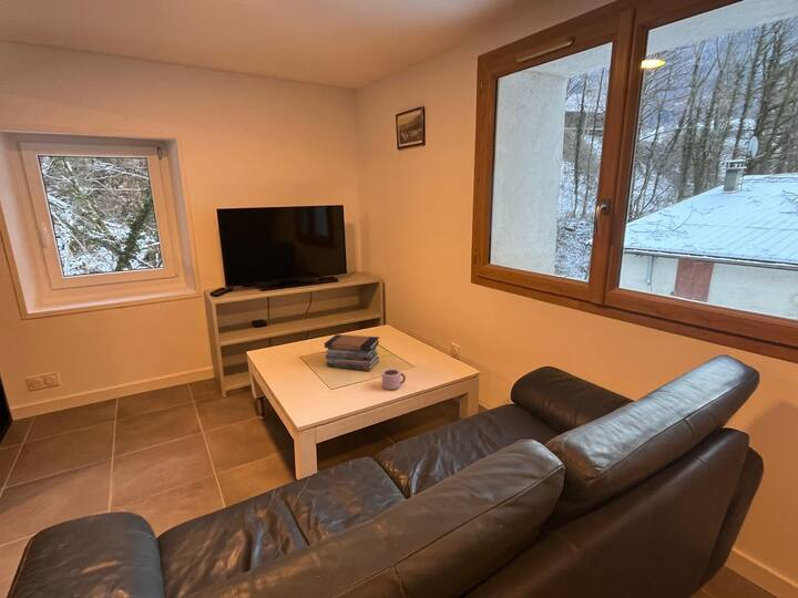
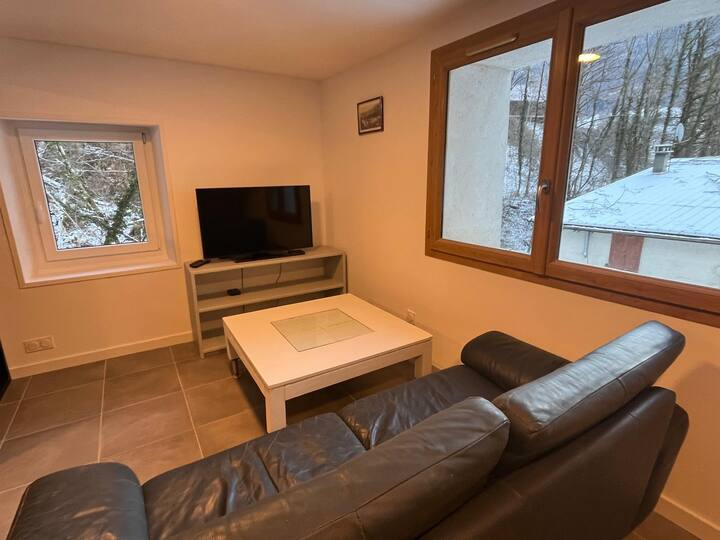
- mug [381,368,407,391]
- book stack [324,333,380,372]
